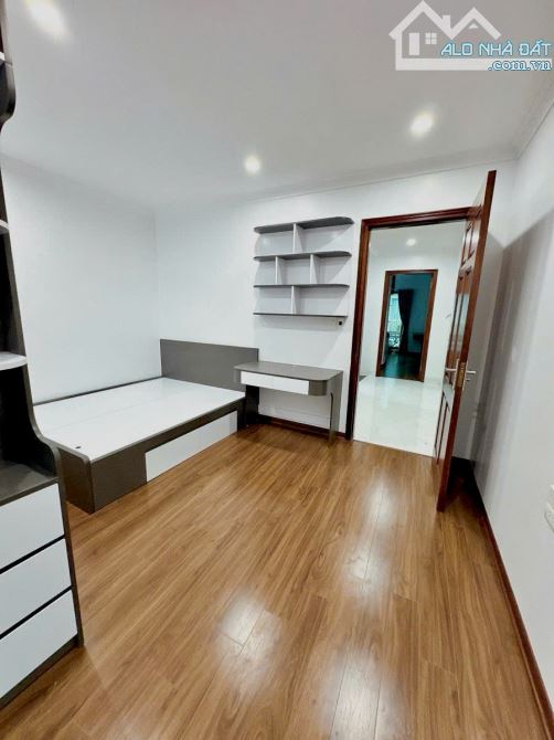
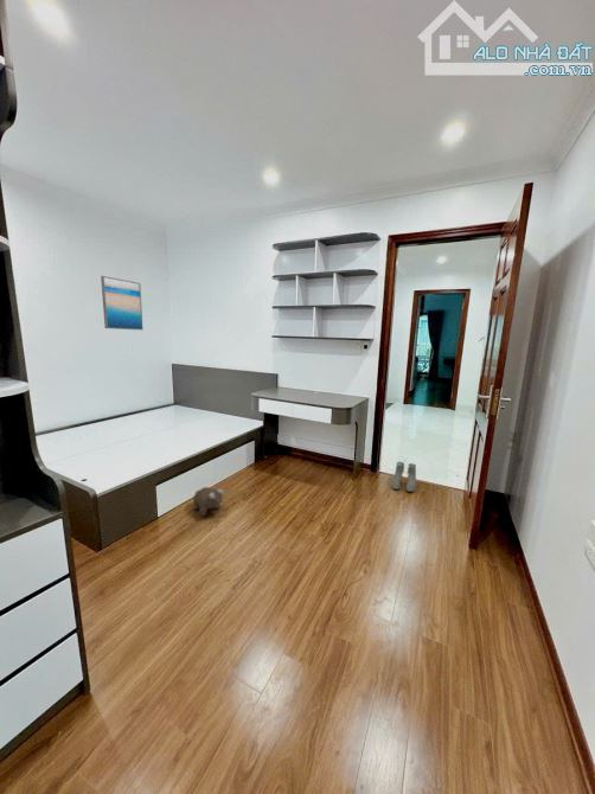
+ boots [391,461,417,493]
+ plush toy [192,486,226,517]
+ wall art [100,275,145,331]
